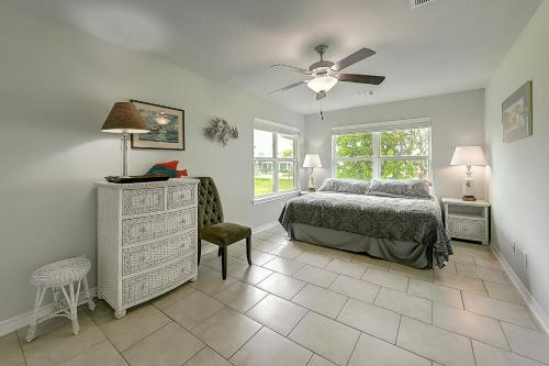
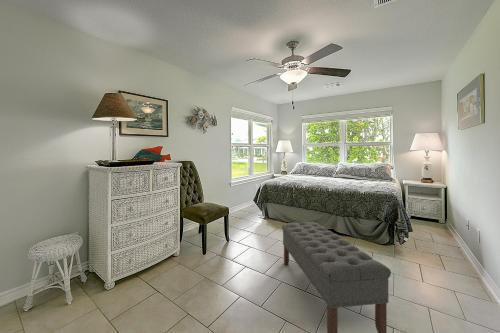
+ bench [281,221,392,333]
